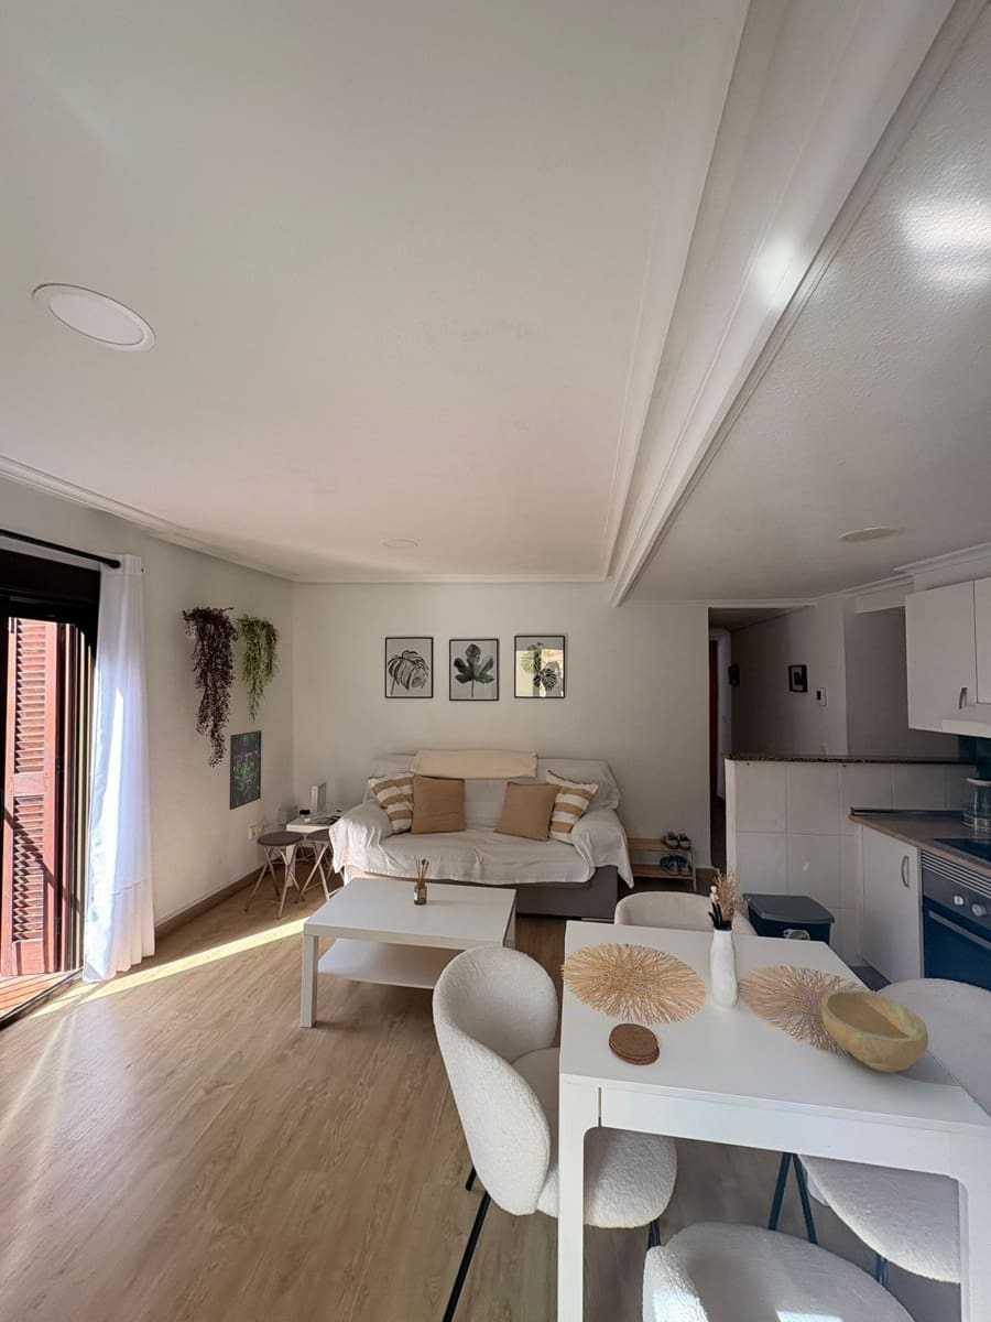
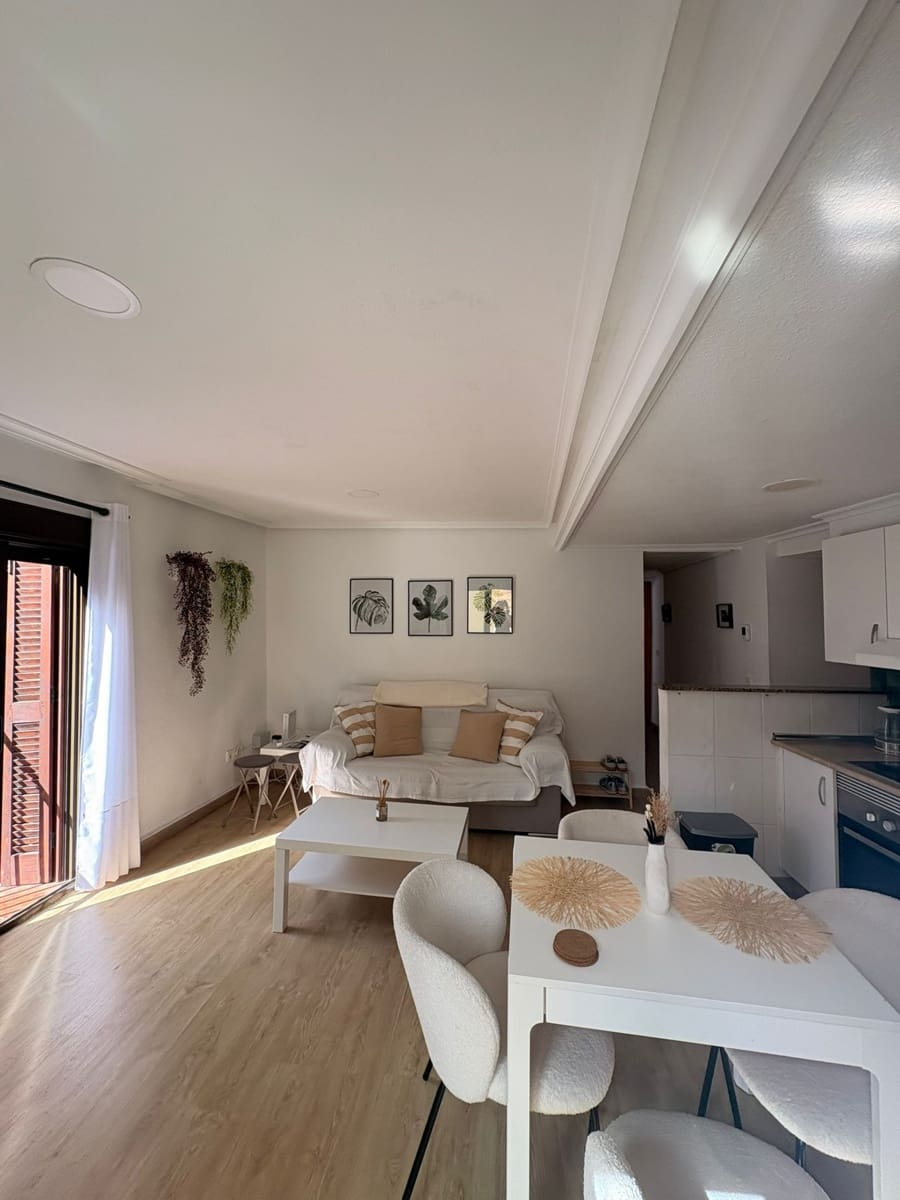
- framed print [228,729,263,811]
- bowl [820,988,929,1073]
